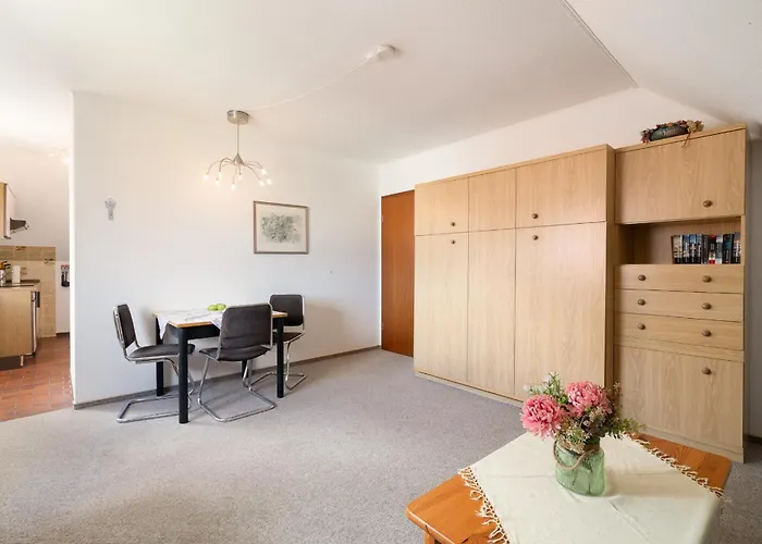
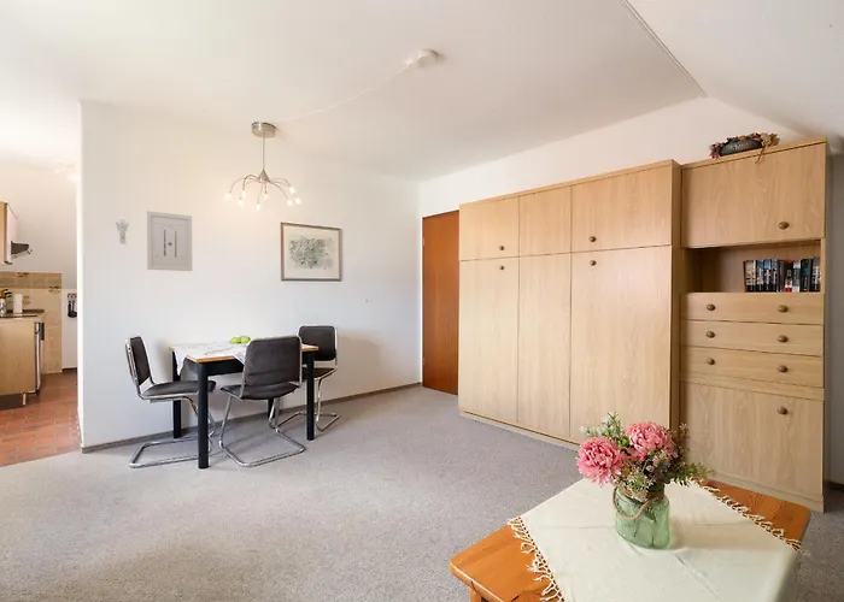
+ wall art [146,209,193,272]
